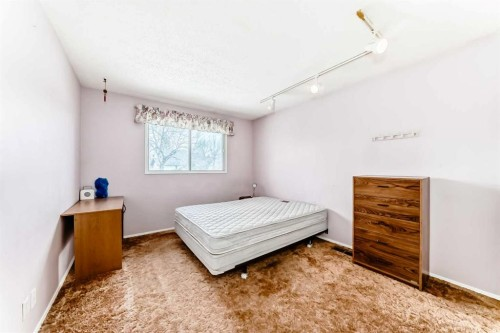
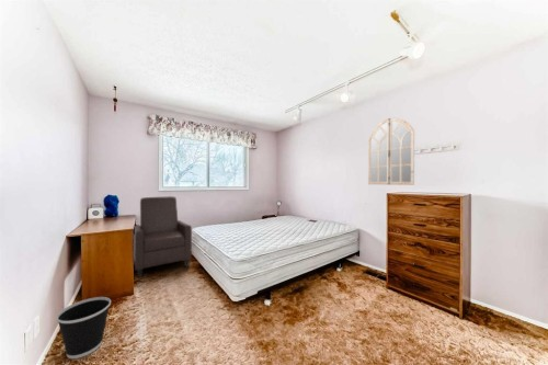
+ wastebasket [55,296,112,360]
+ chair [133,195,193,278]
+ home mirror [367,117,415,186]
